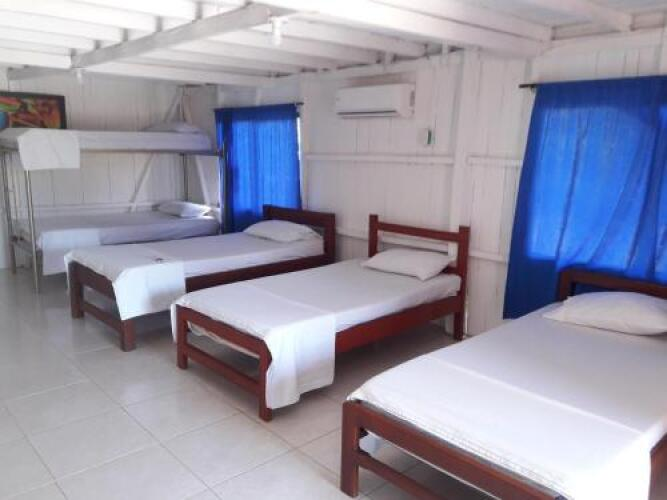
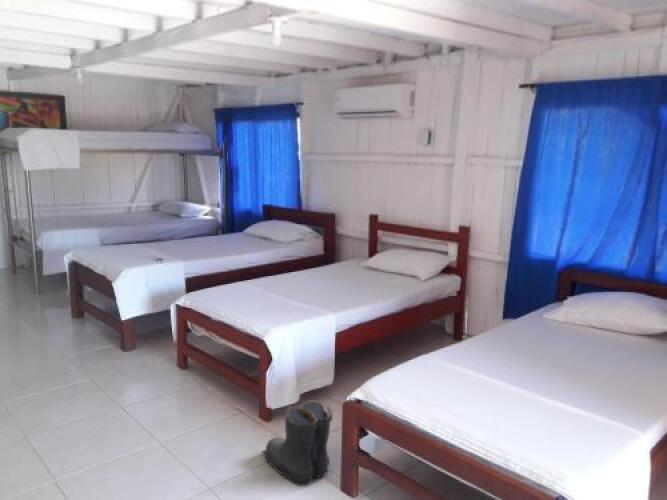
+ boots [260,400,334,488]
